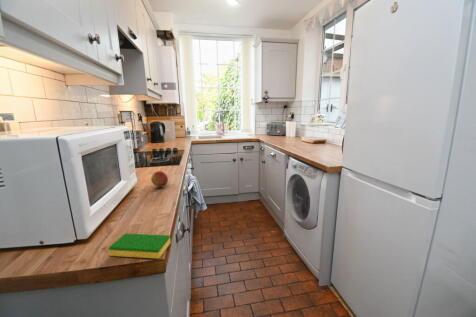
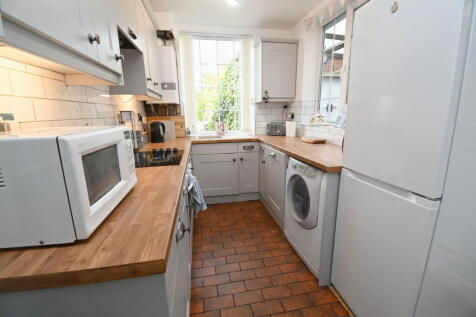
- dish sponge [108,232,171,259]
- apple [150,170,169,188]
